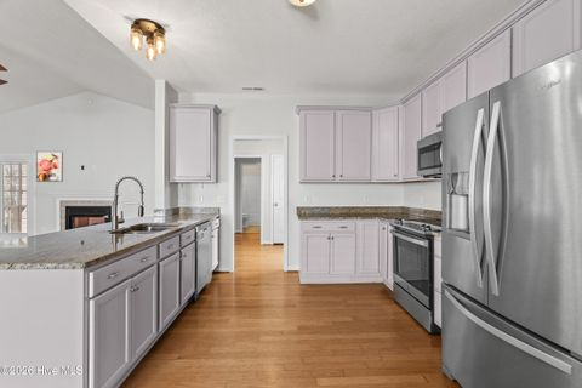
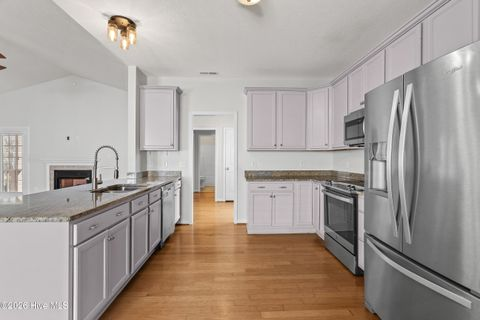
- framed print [35,150,64,183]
